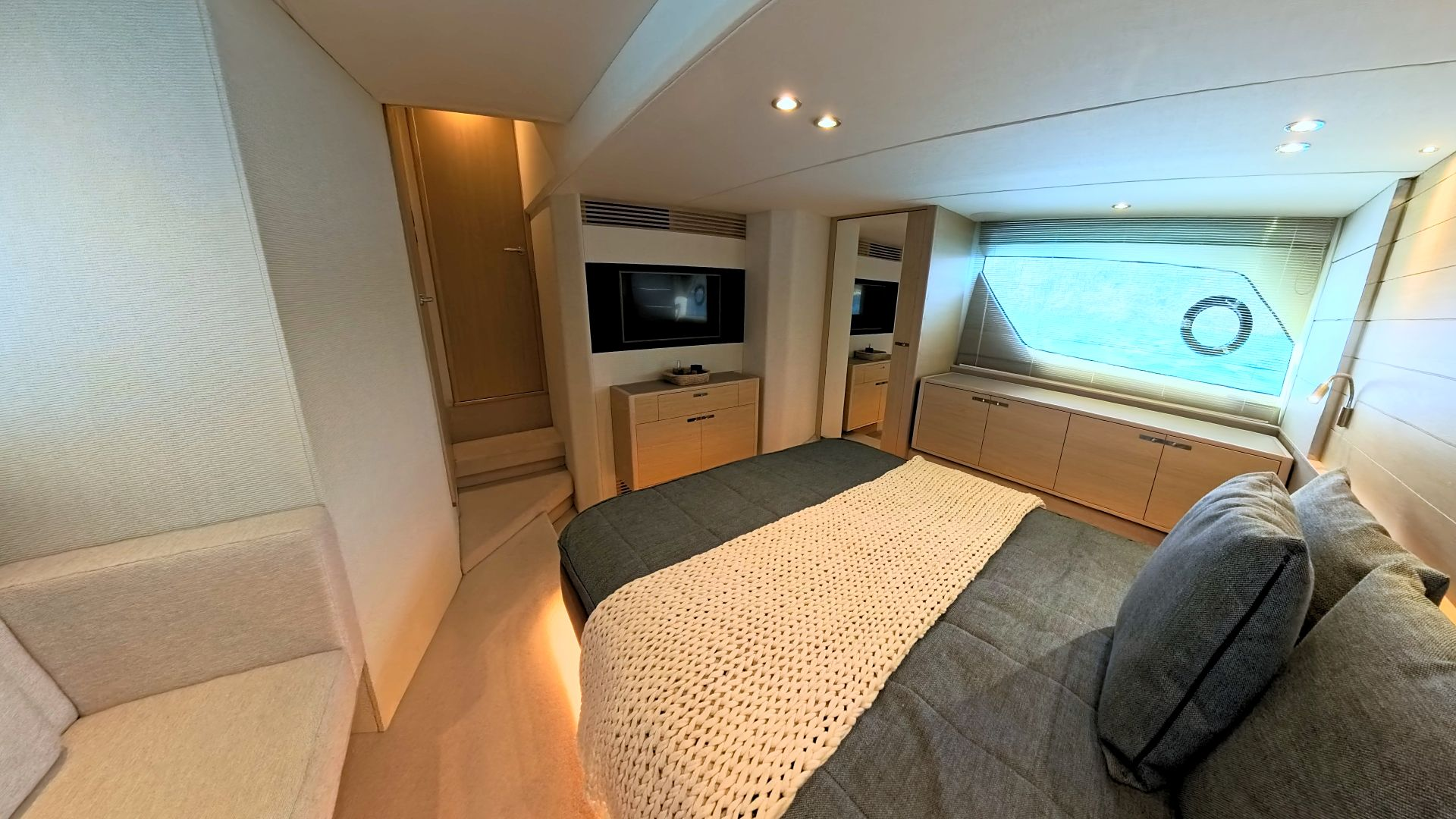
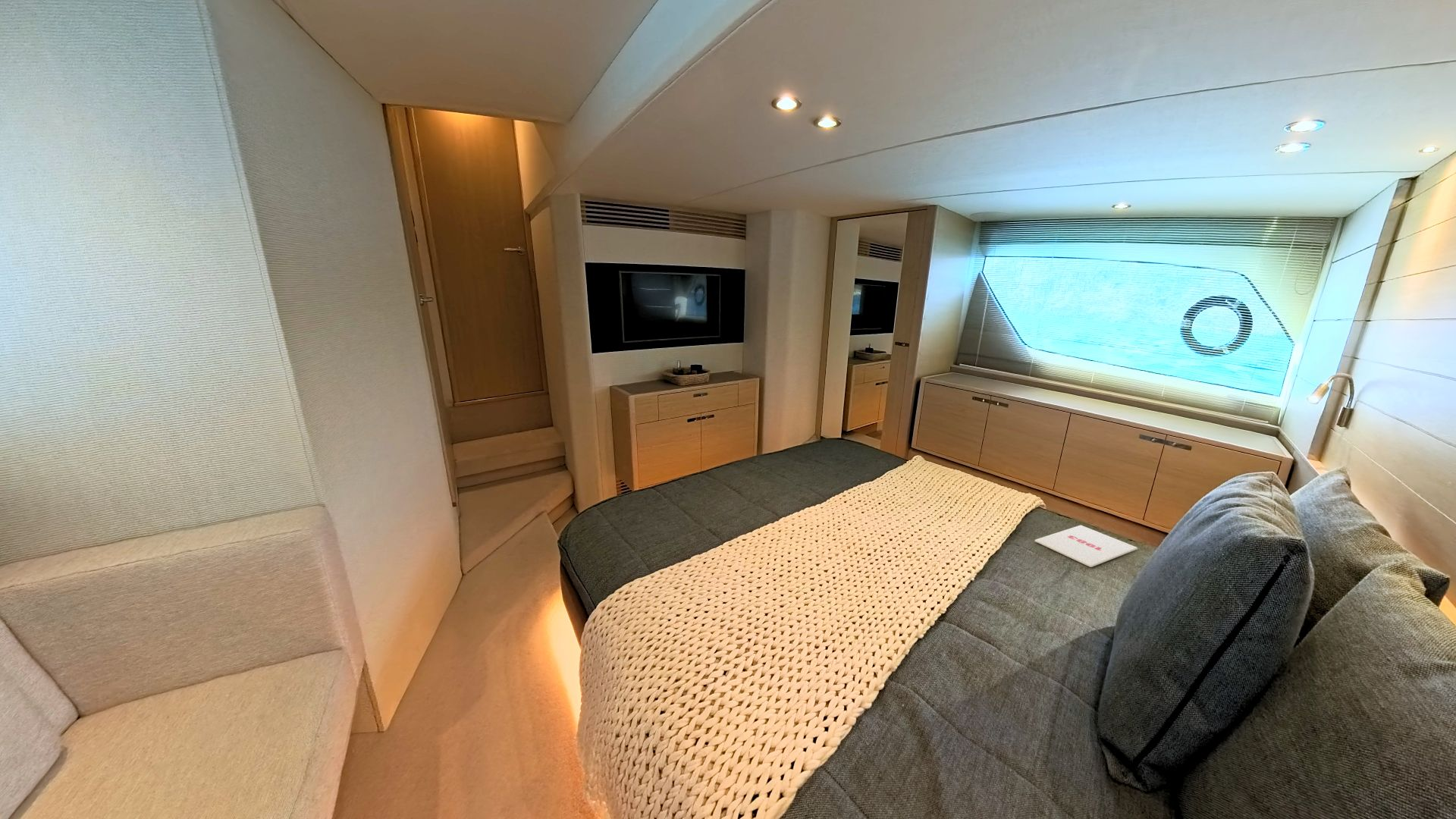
+ magazine [1034,525,1138,568]
